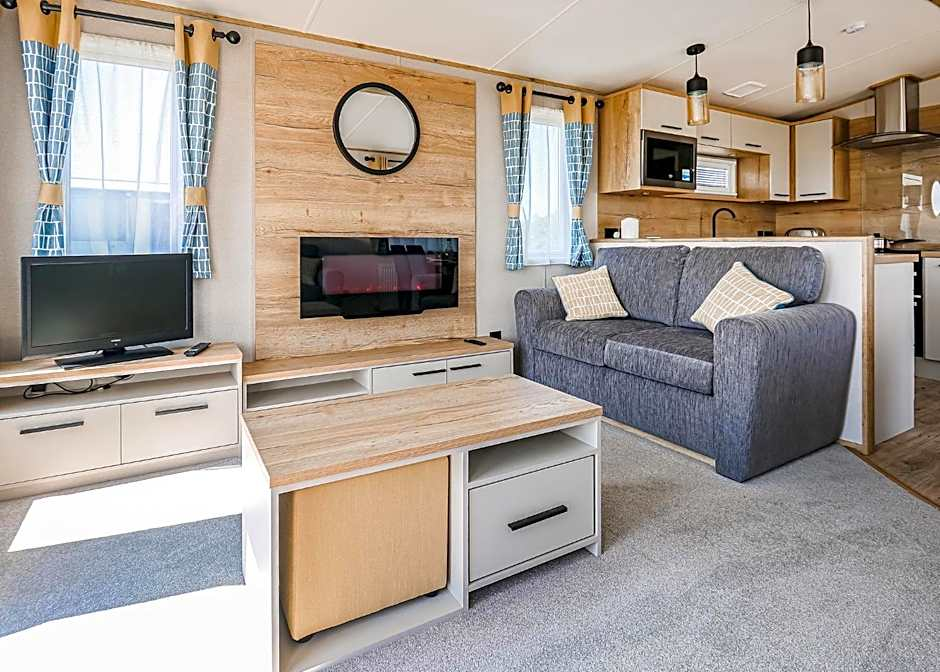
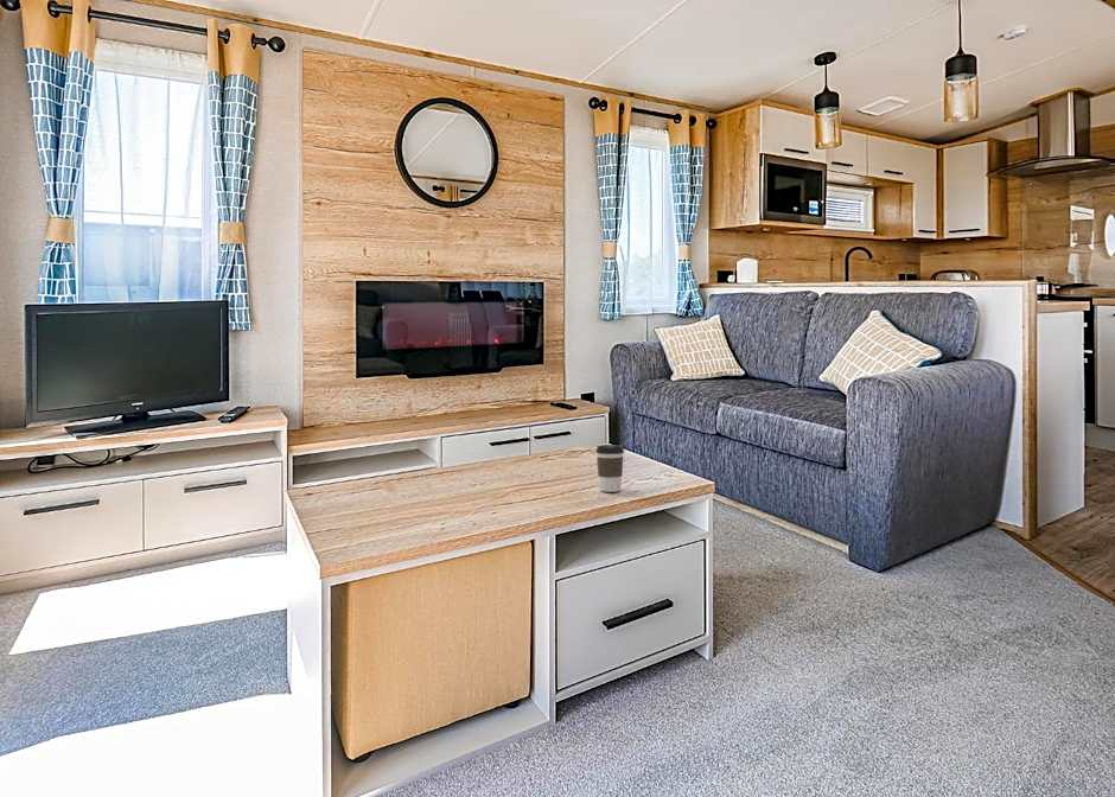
+ coffee cup [595,444,625,493]
